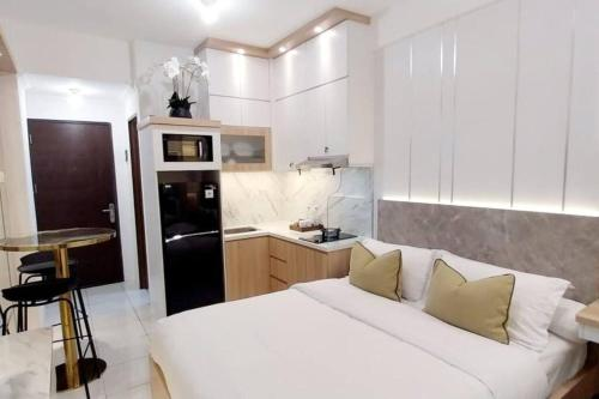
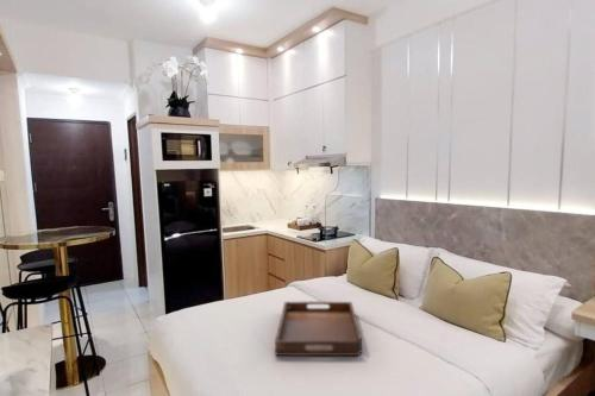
+ serving tray [274,301,363,357]
